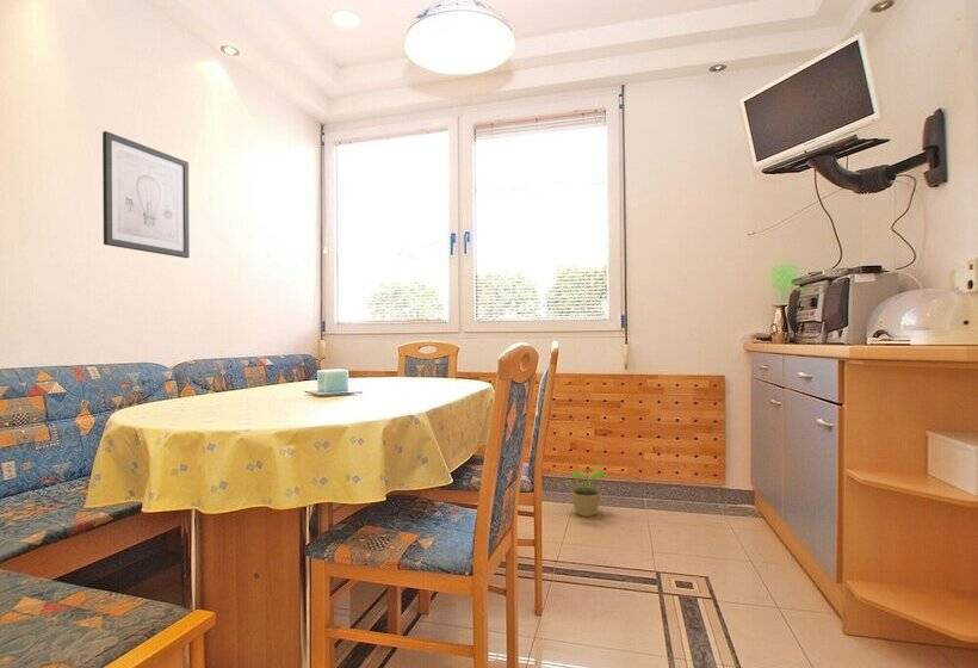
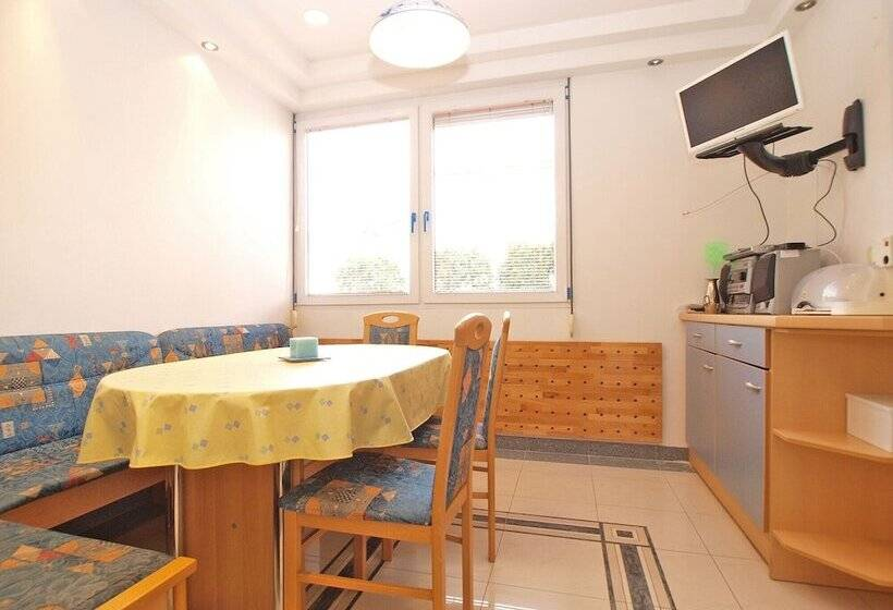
- wall art [101,130,191,259]
- potted plant [564,464,609,518]
